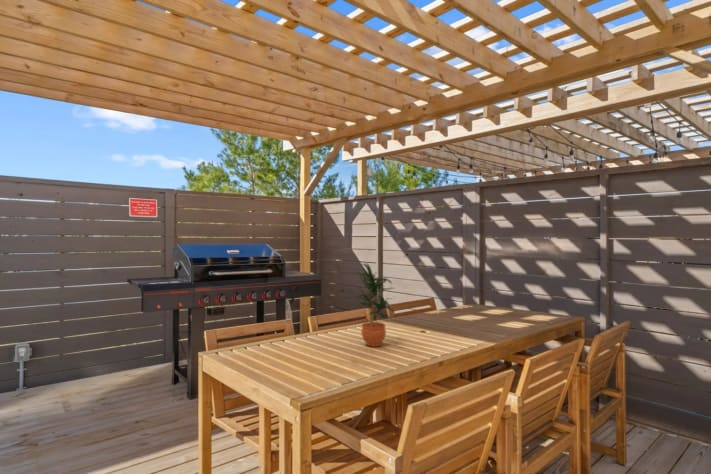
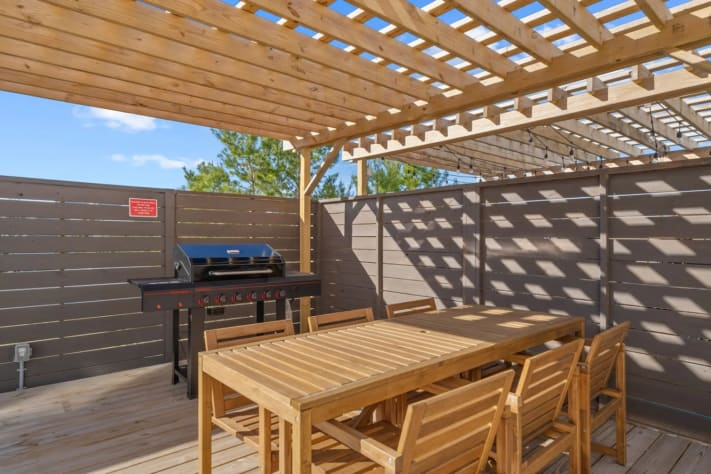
- potted plant [351,261,397,348]
